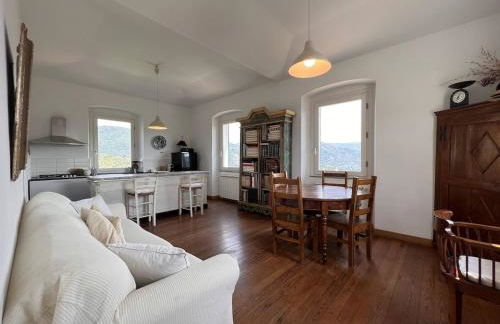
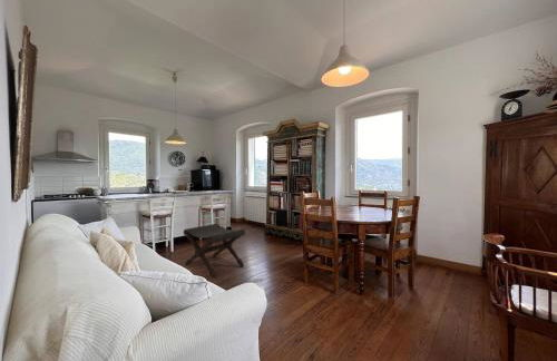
+ footstool [183,223,246,279]
